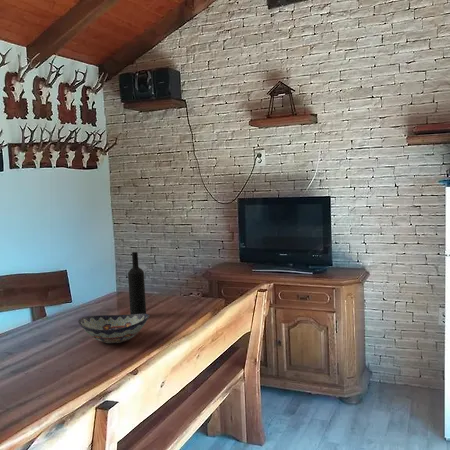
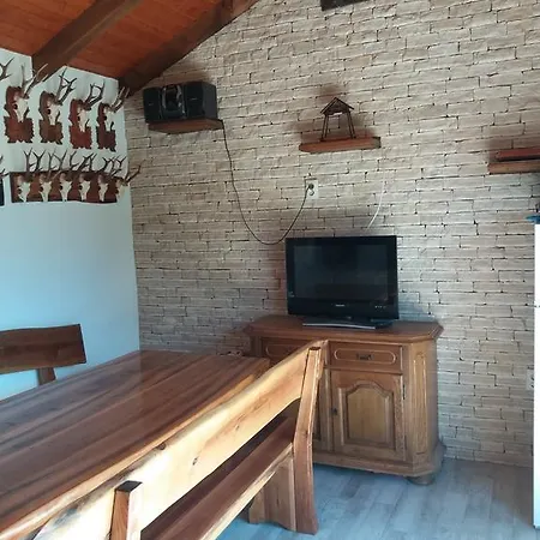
- decorative bowl [77,313,150,344]
- wine bottle [127,251,147,314]
